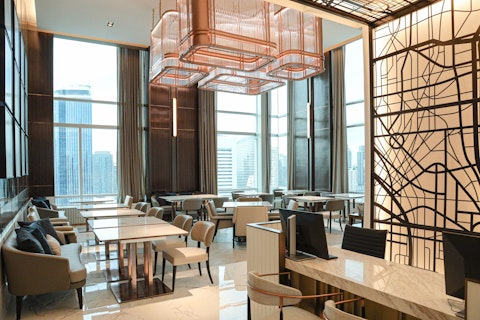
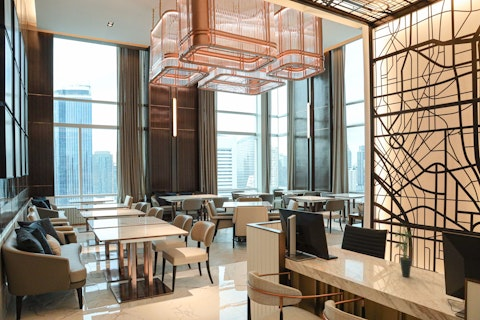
+ potted plant [394,225,415,278]
